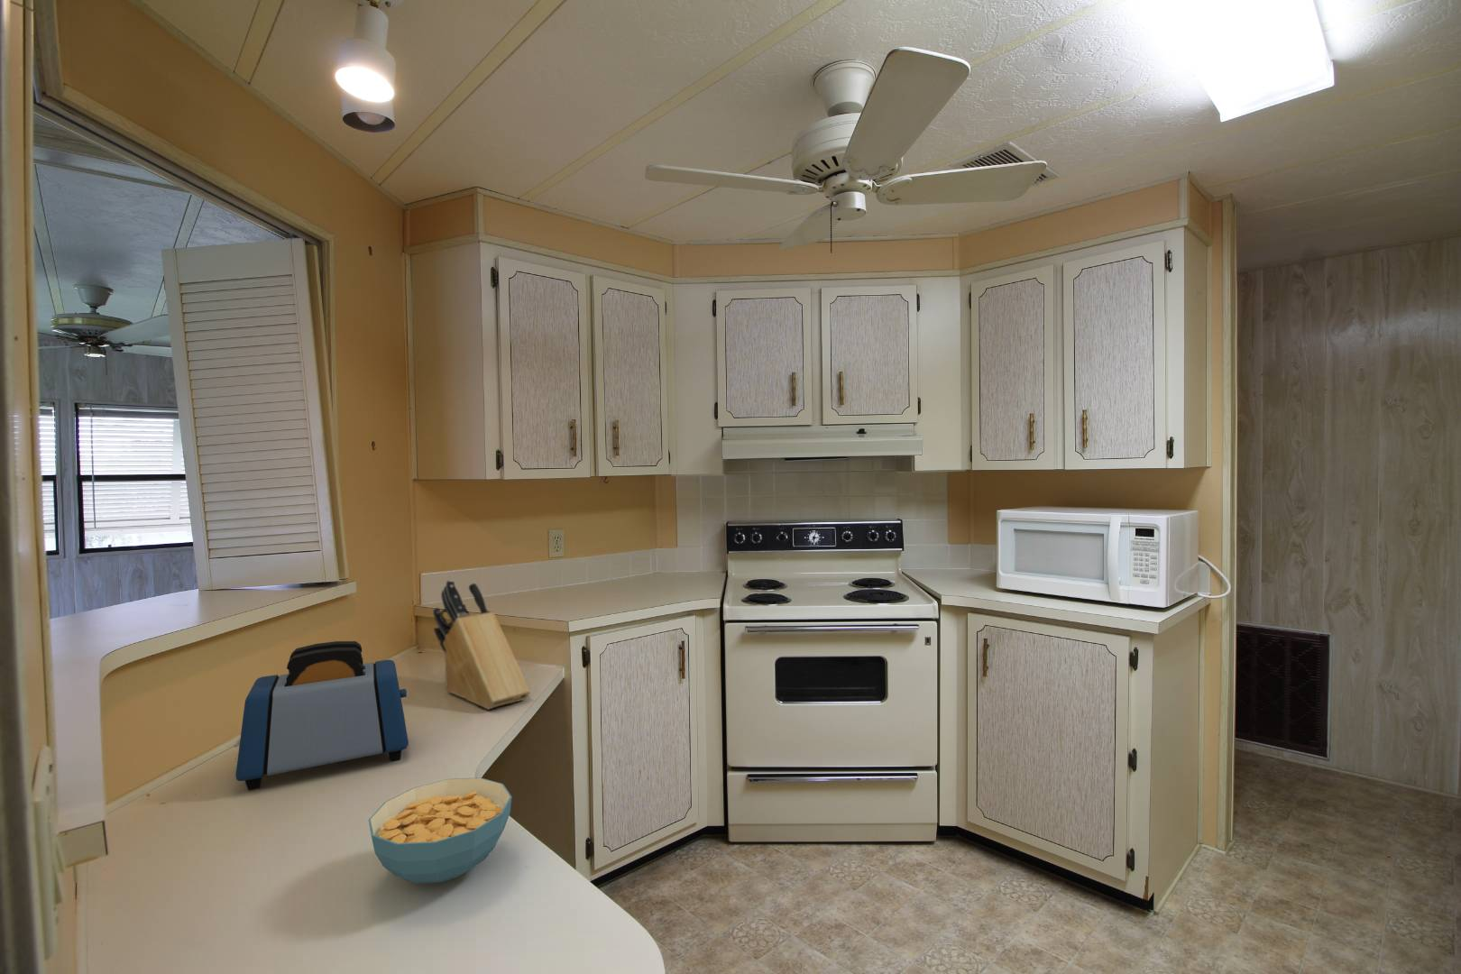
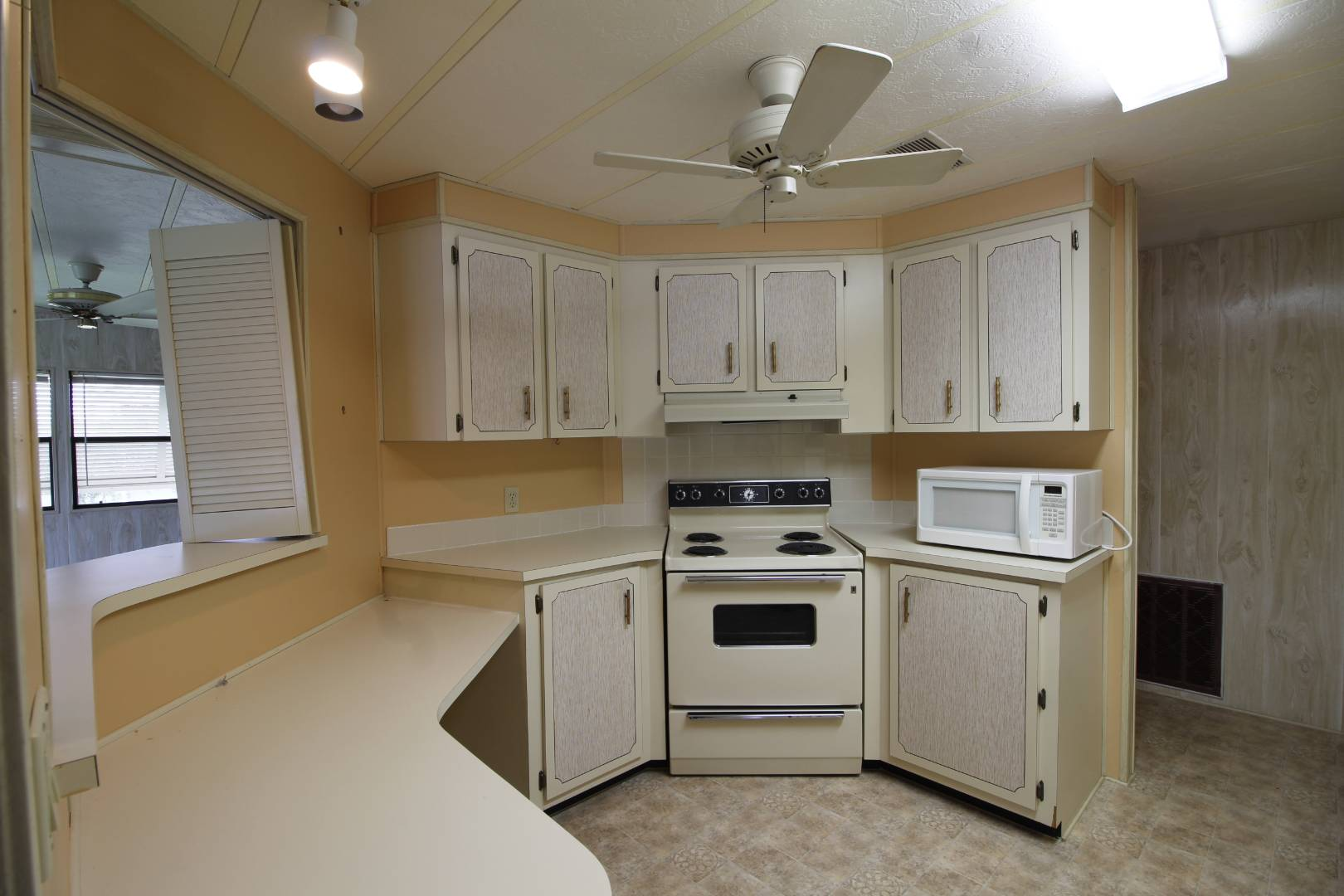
- toaster [235,640,410,791]
- knife block [432,579,532,711]
- cereal bowl [367,776,512,884]
